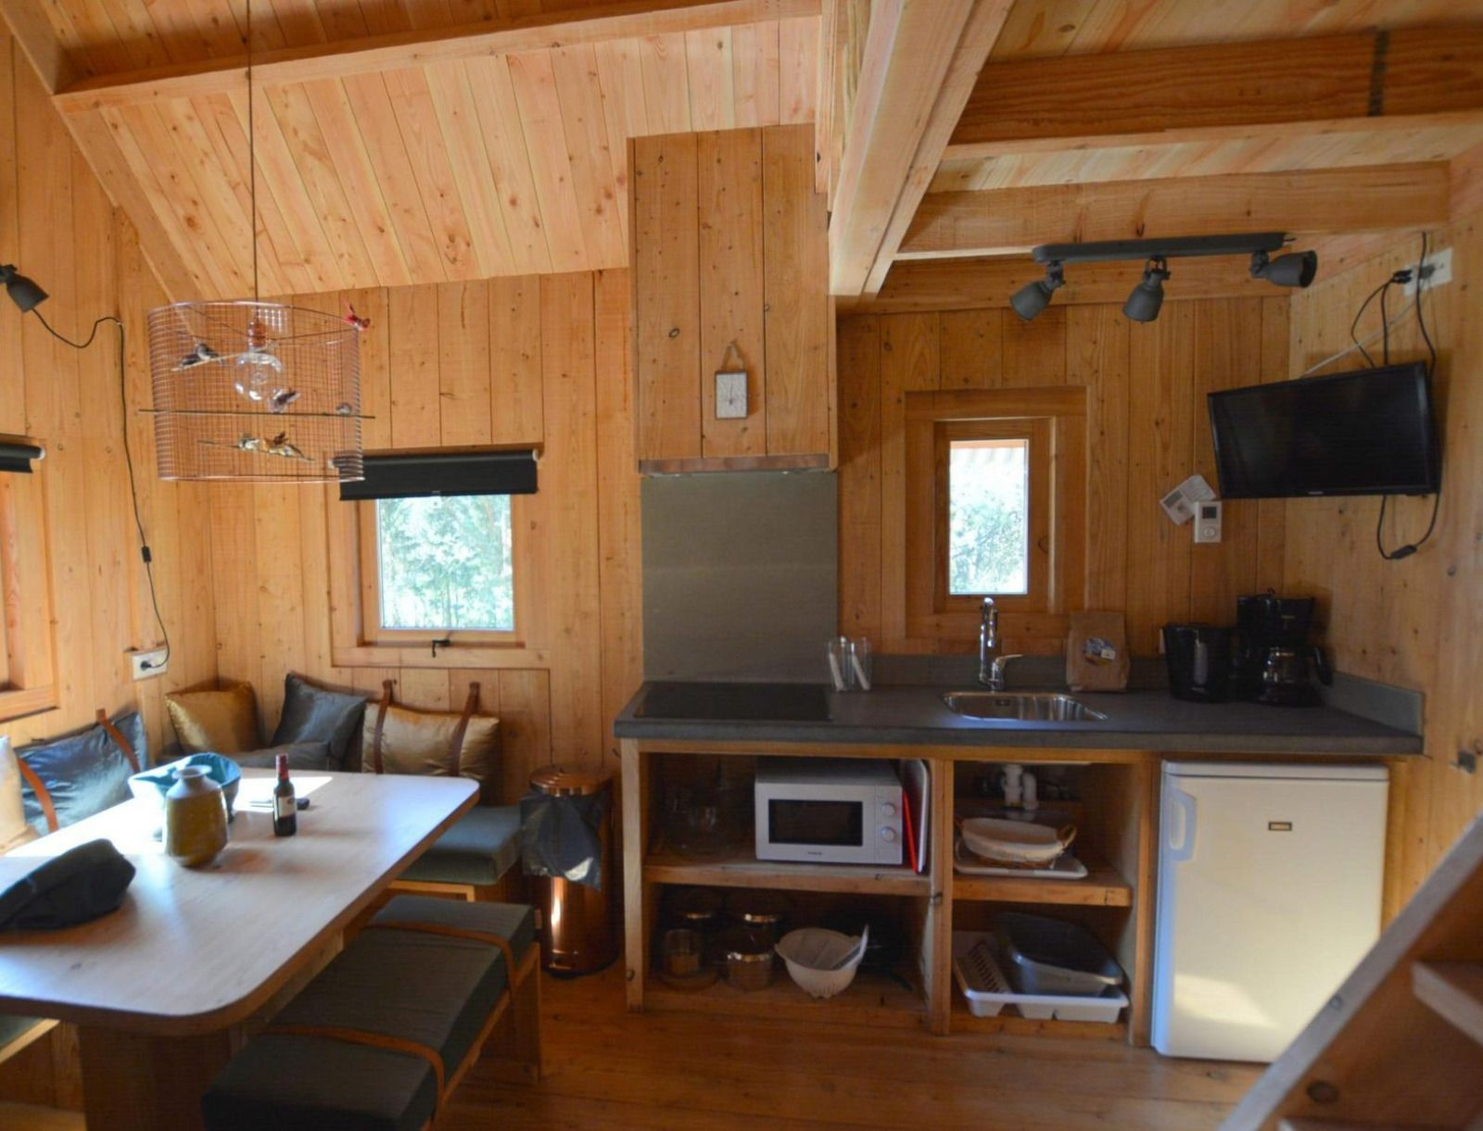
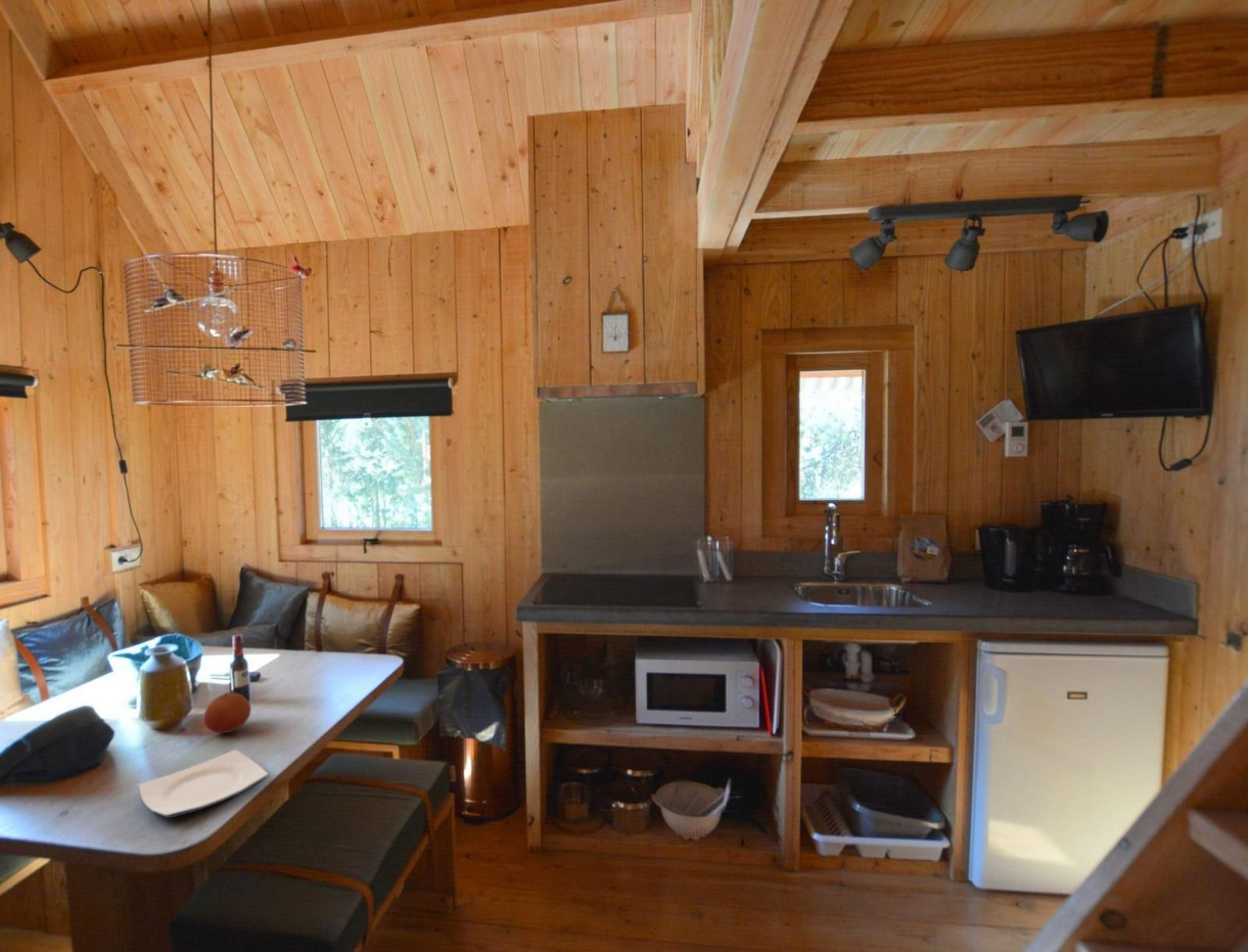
+ fruit [204,692,252,734]
+ plate [137,749,269,819]
